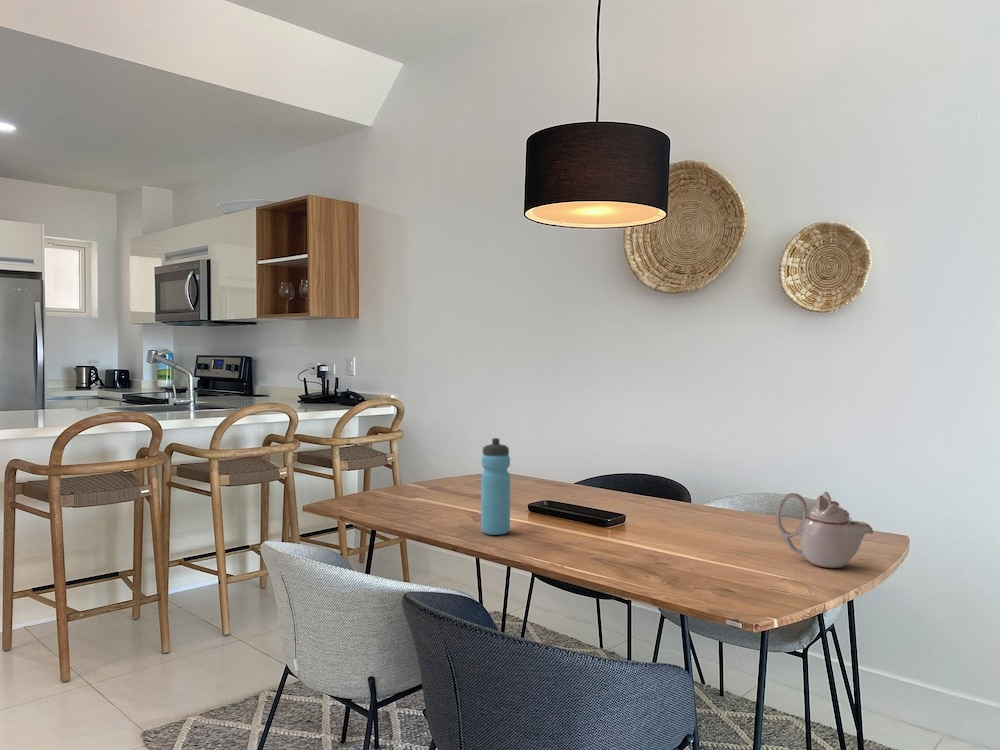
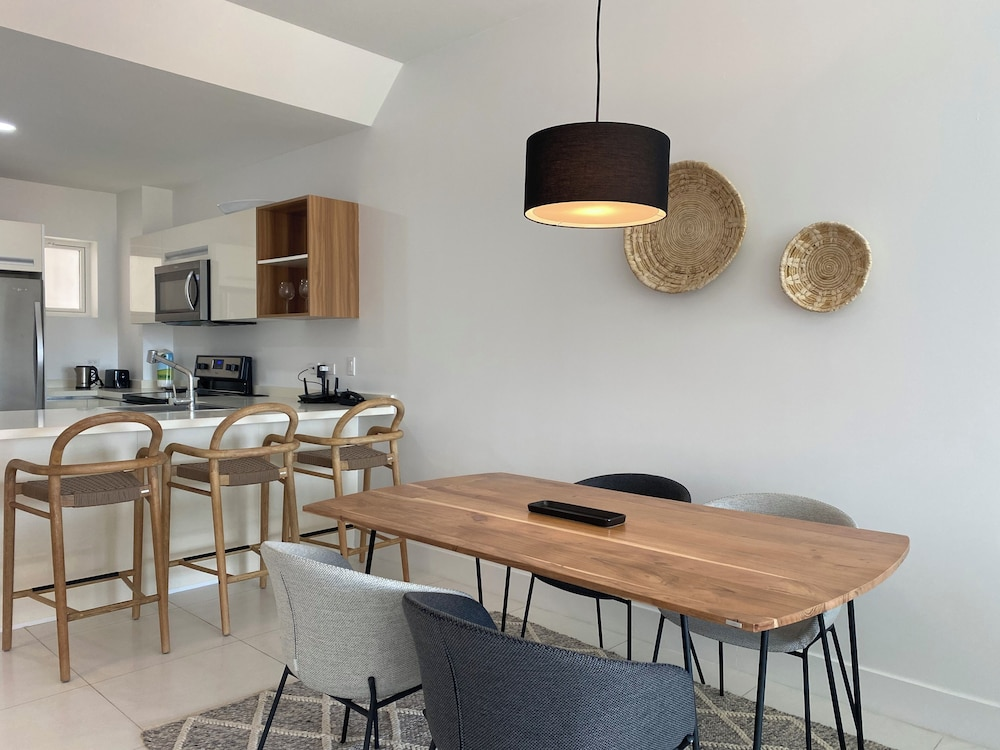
- teapot [775,491,874,569]
- water bottle [480,437,511,536]
